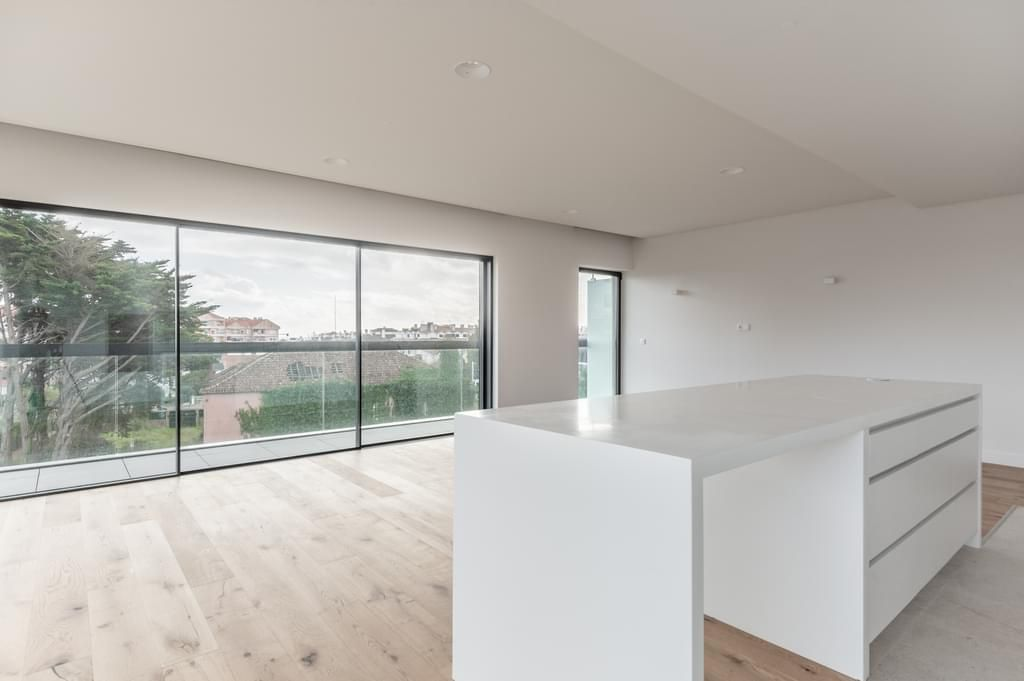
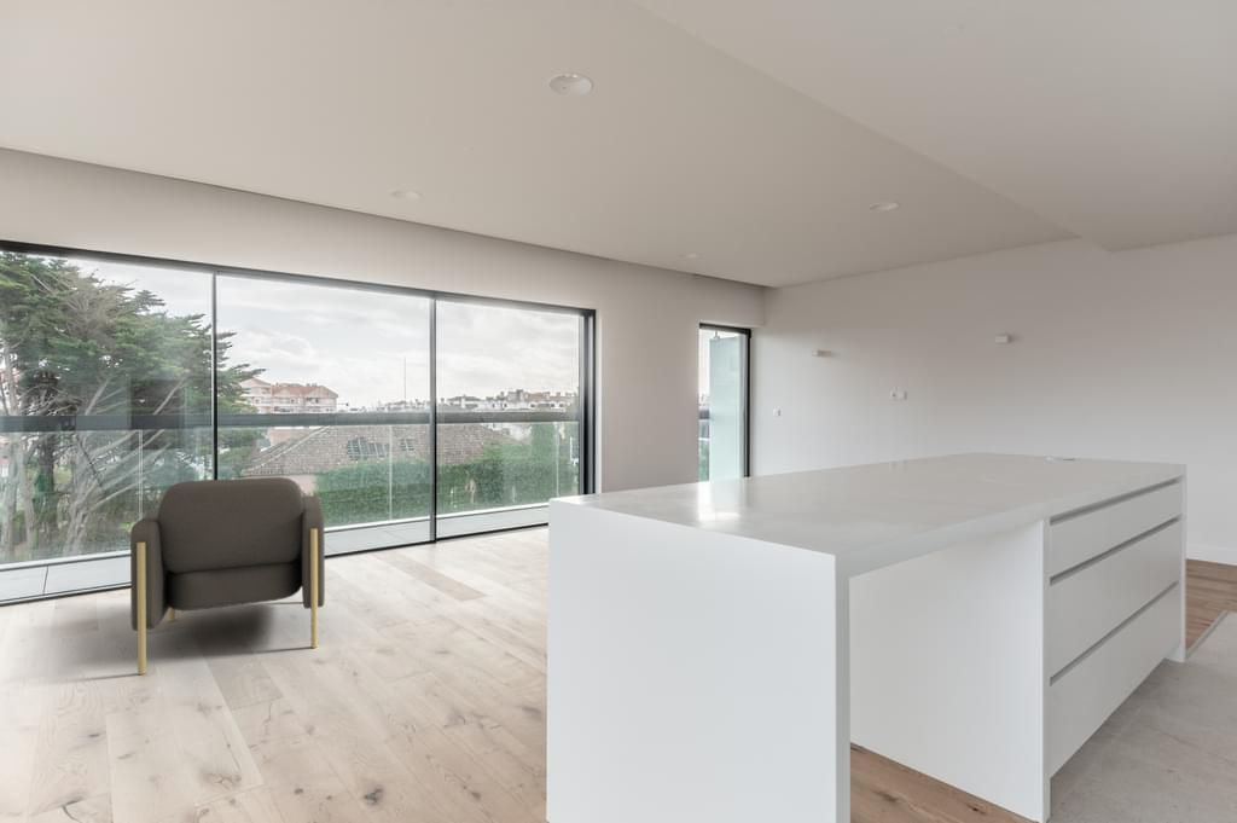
+ armchair [129,476,326,676]
